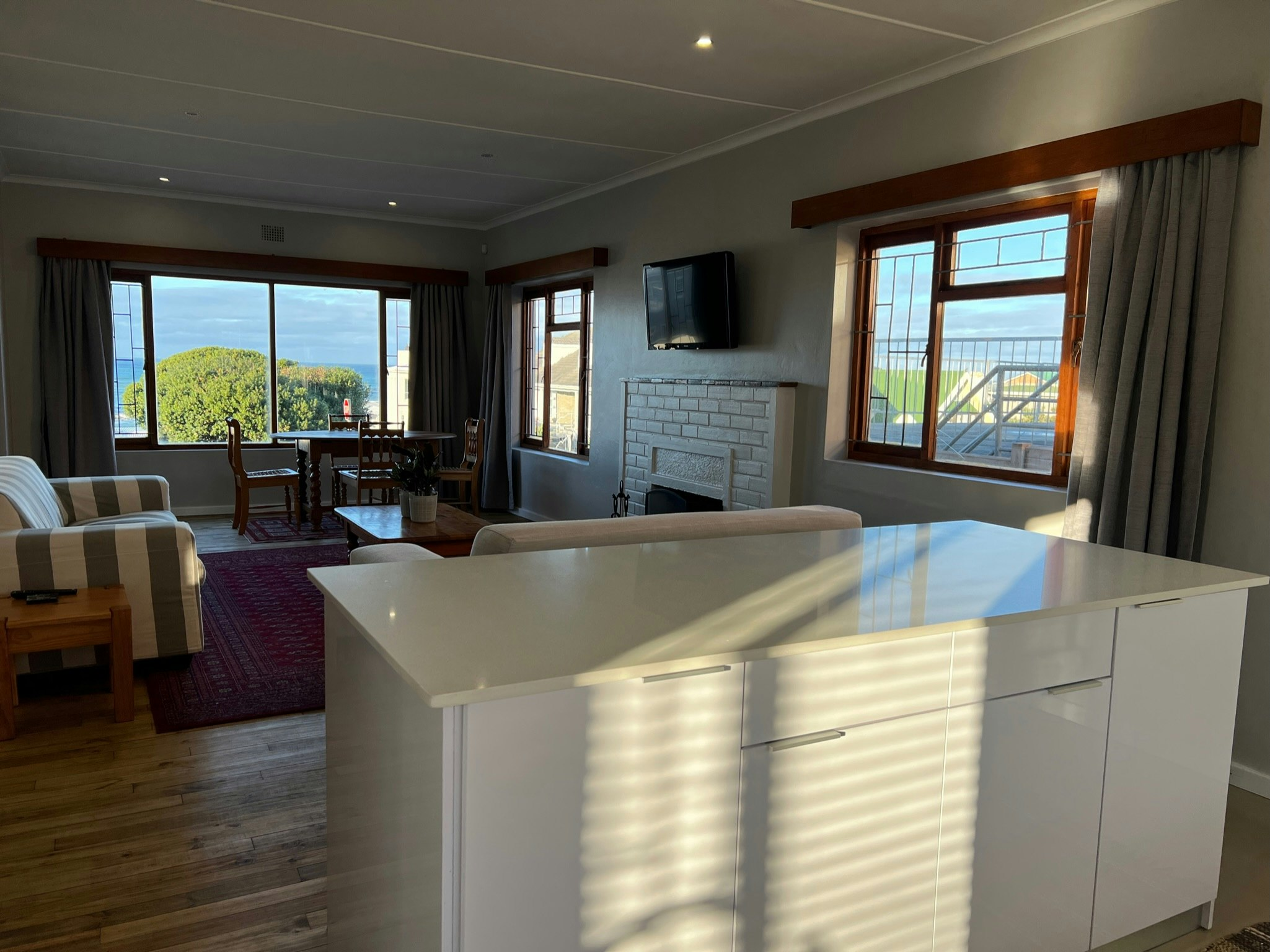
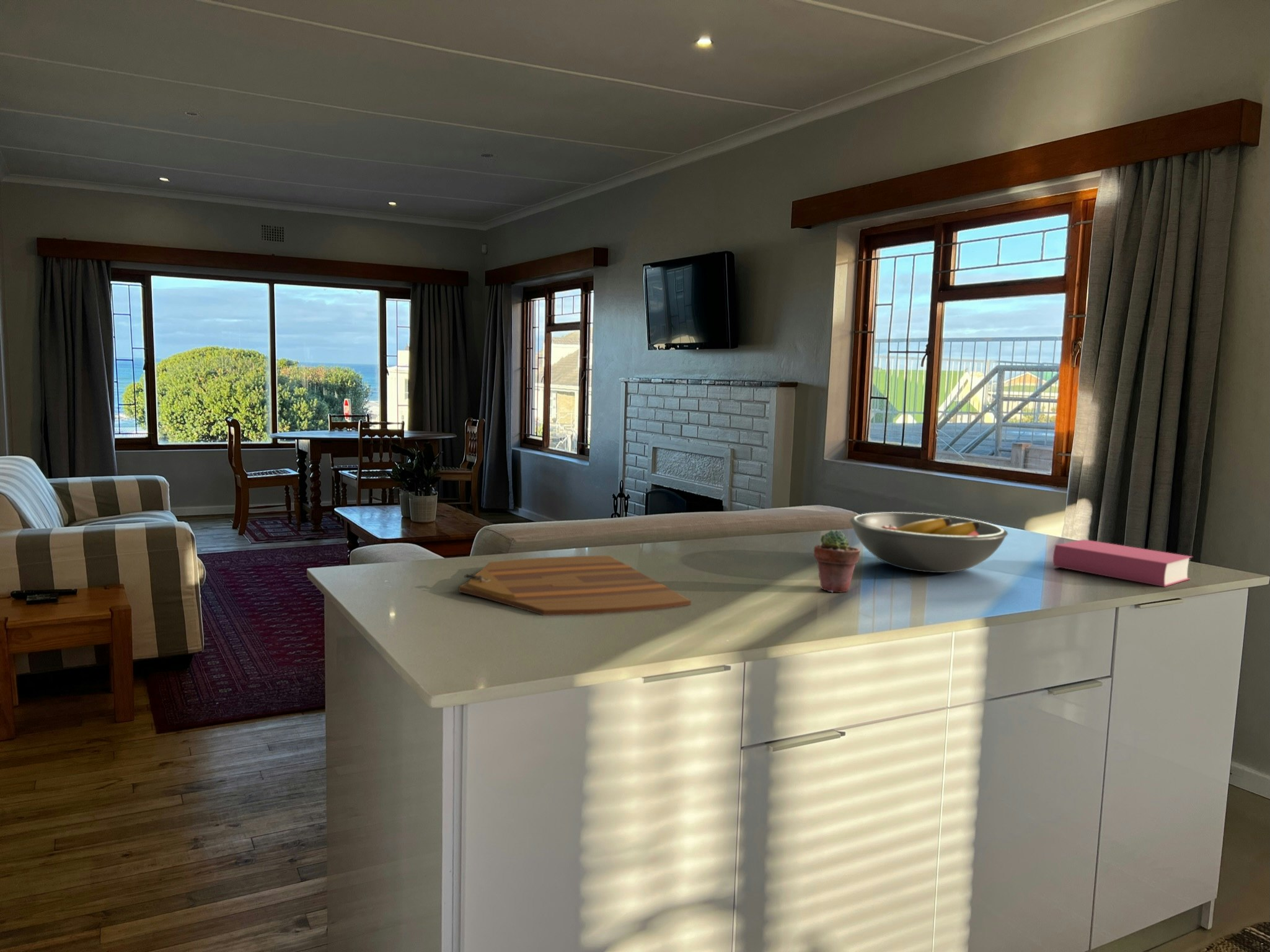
+ book [1052,539,1193,588]
+ cutting board [458,555,692,616]
+ potted succulent [813,529,860,593]
+ fruit bowl [849,511,1008,573]
